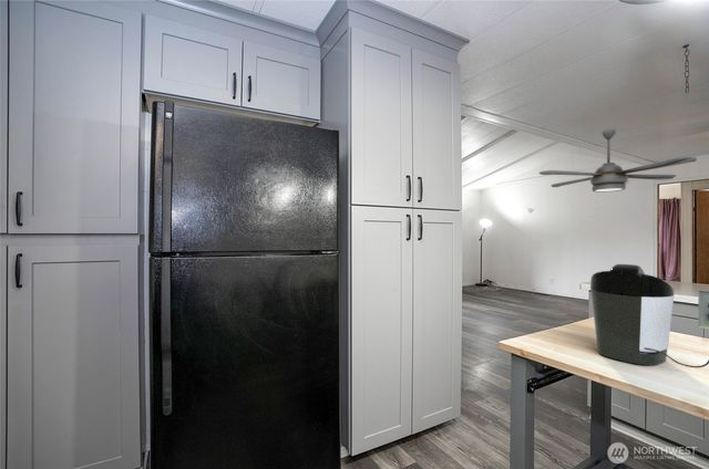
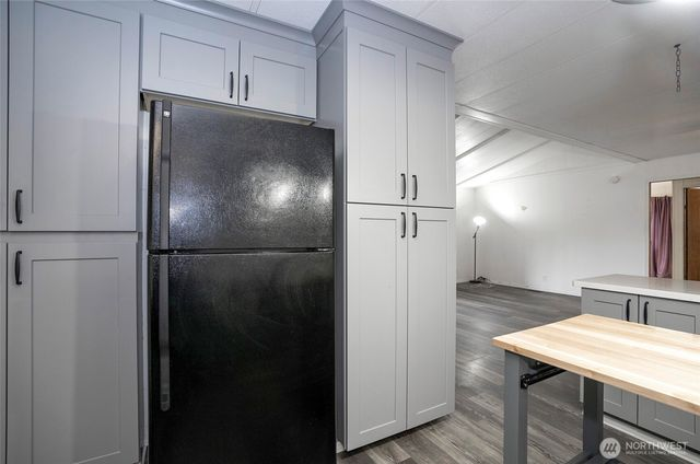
- ceiling fan [538,128,698,194]
- coffee maker [589,263,709,368]
